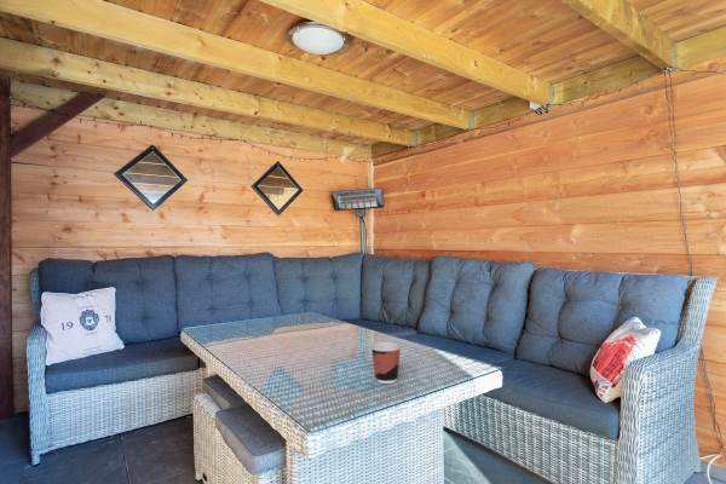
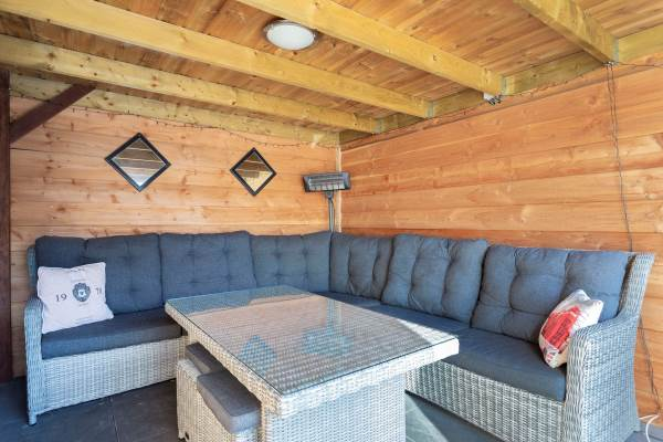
- cup [370,341,402,385]
